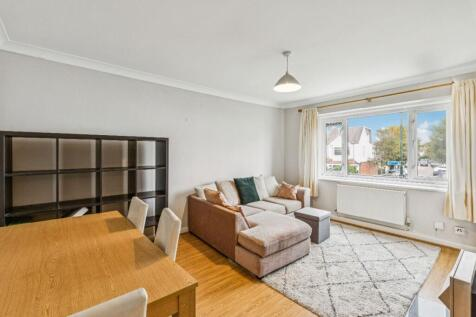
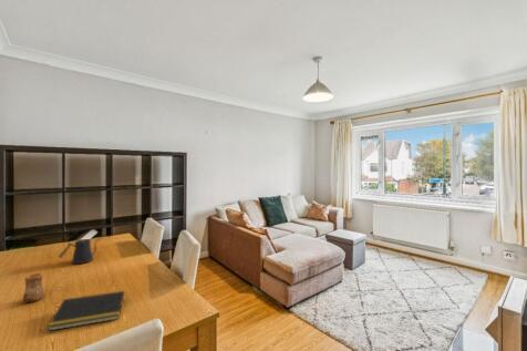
+ cup [22,272,45,303]
+ notepad [46,290,125,332]
+ kettle [58,237,102,265]
